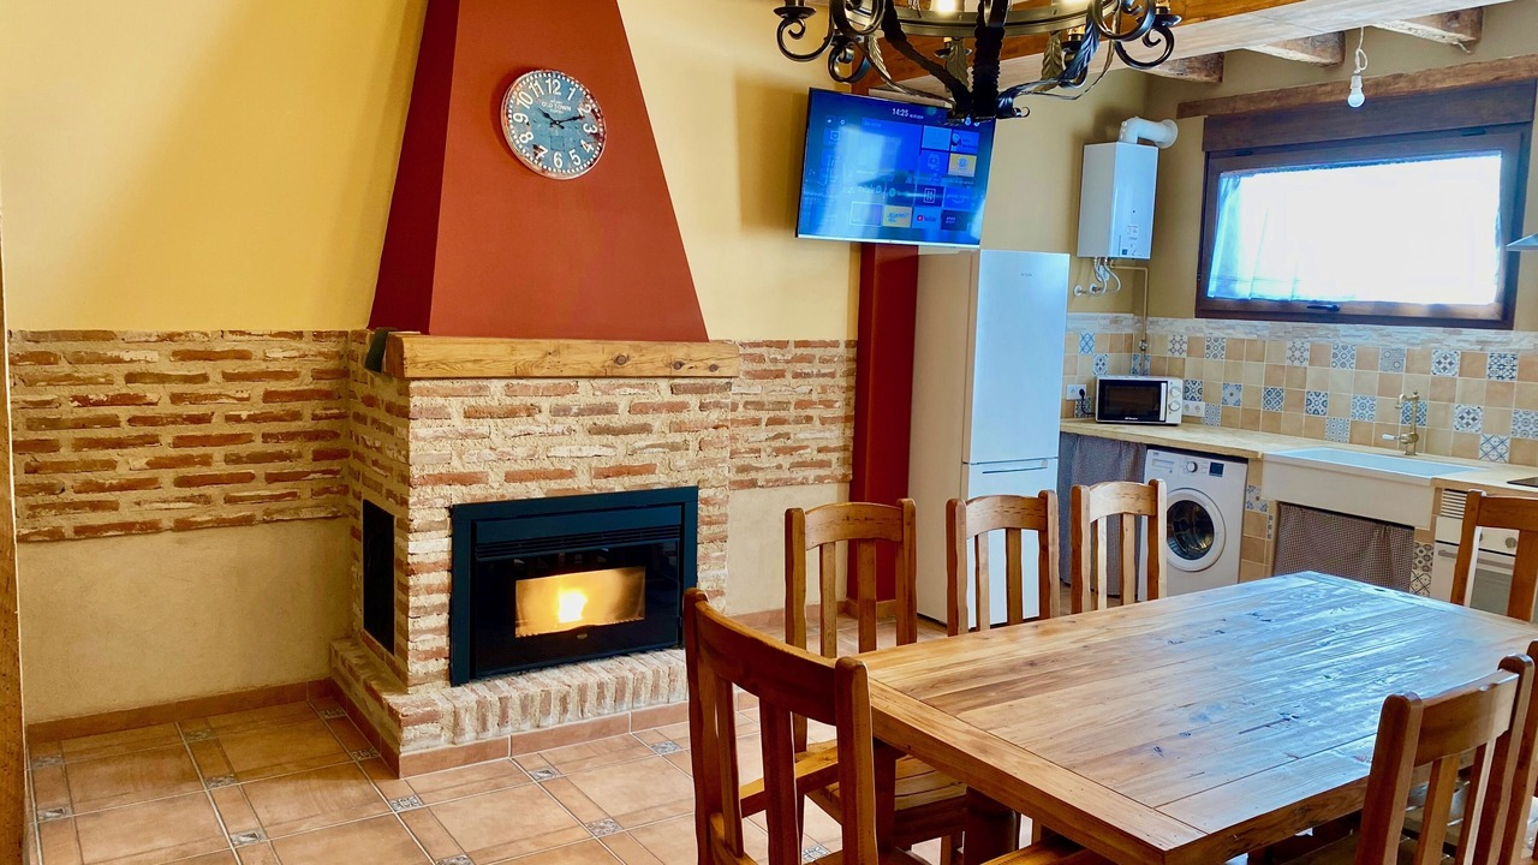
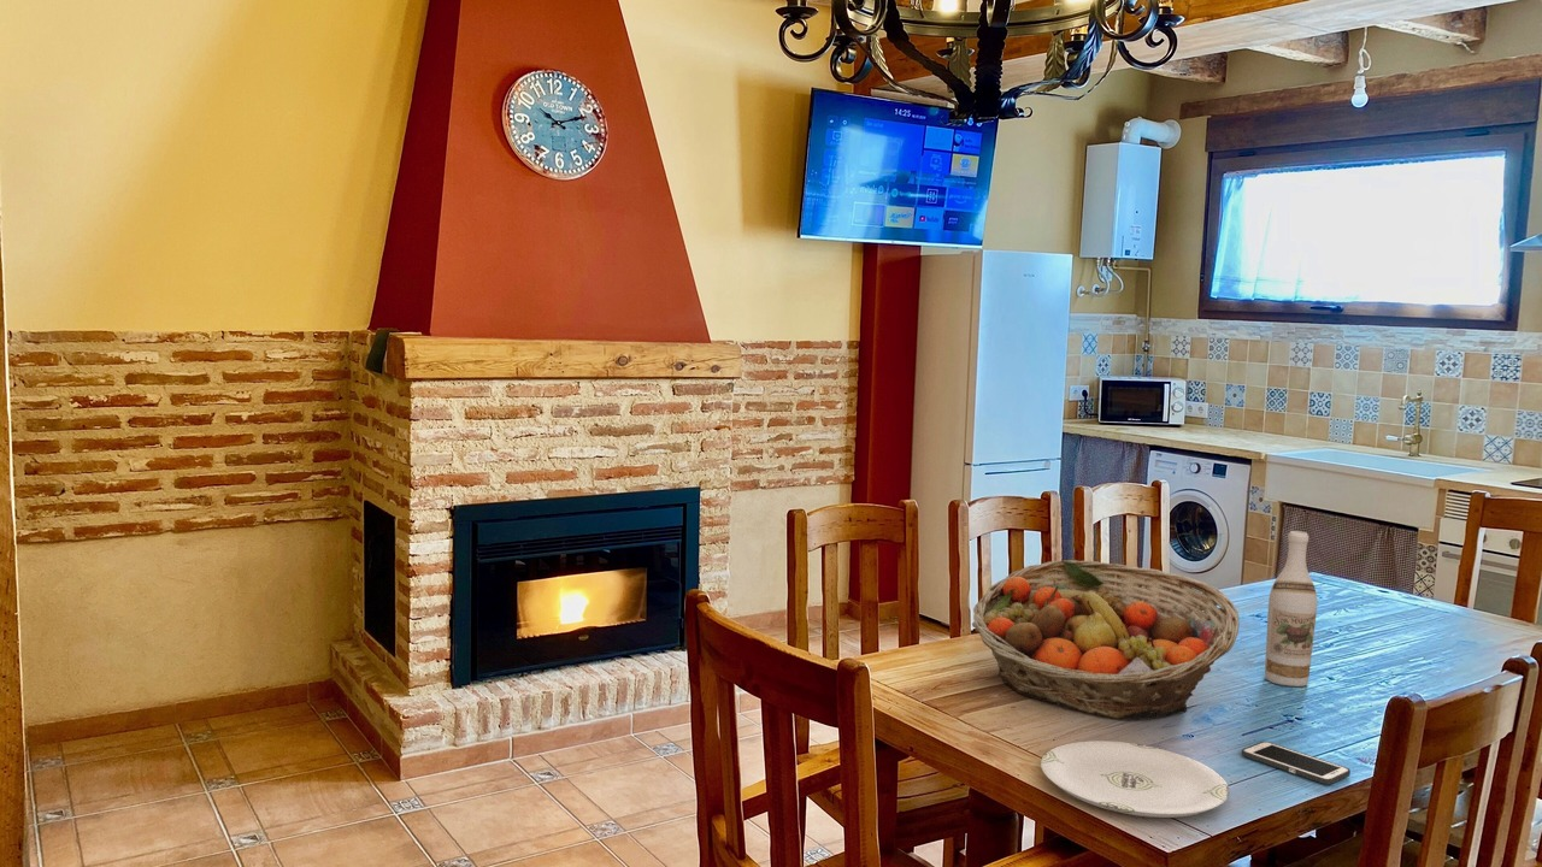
+ plate [1040,739,1230,819]
+ cell phone [1240,741,1352,785]
+ wine bottle [1264,530,1318,688]
+ fruit basket [971,559,1241,720]
